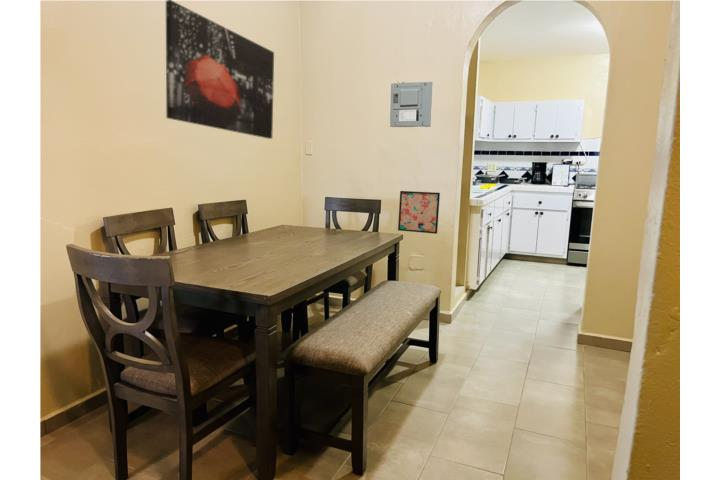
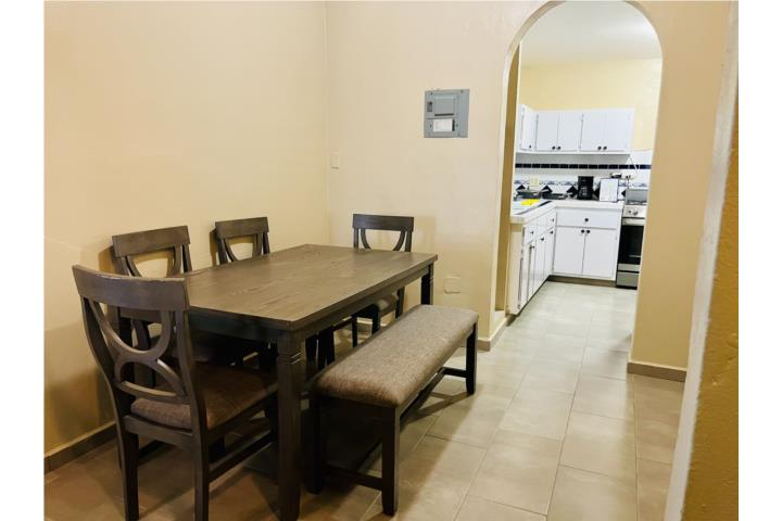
- wall art [165,0,275,140]
- wall art [397,190,441,235]
